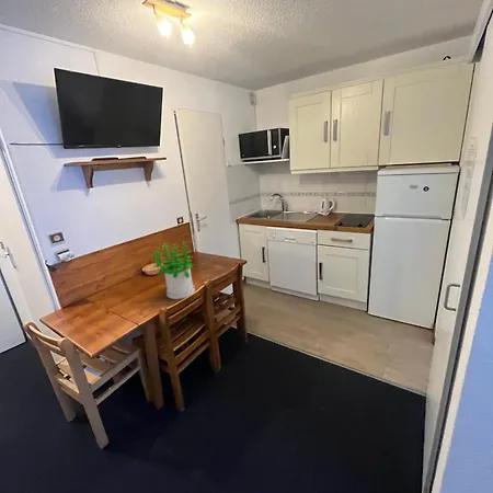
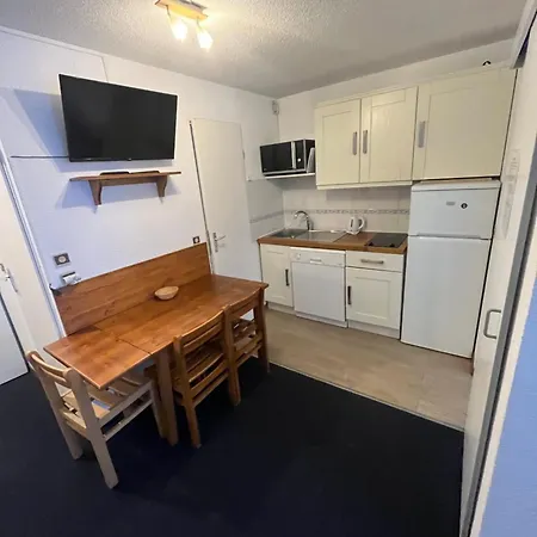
- potted plant [150,241,196,300]
